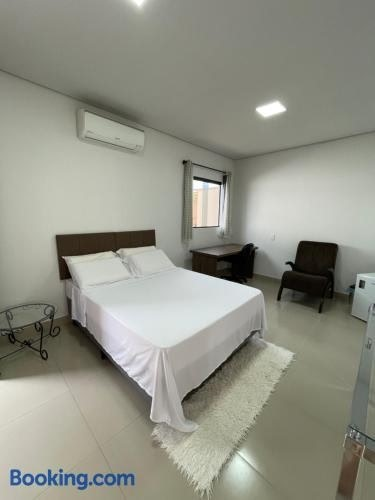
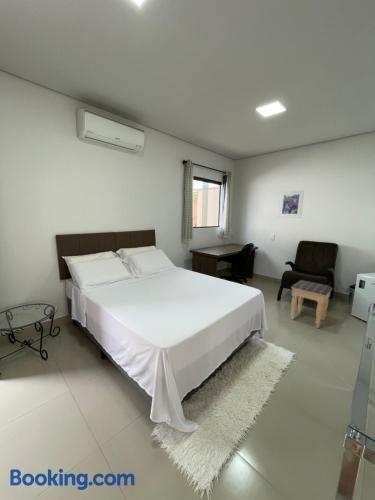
+ footstool [290,279,333,329]
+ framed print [277,189,305,219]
